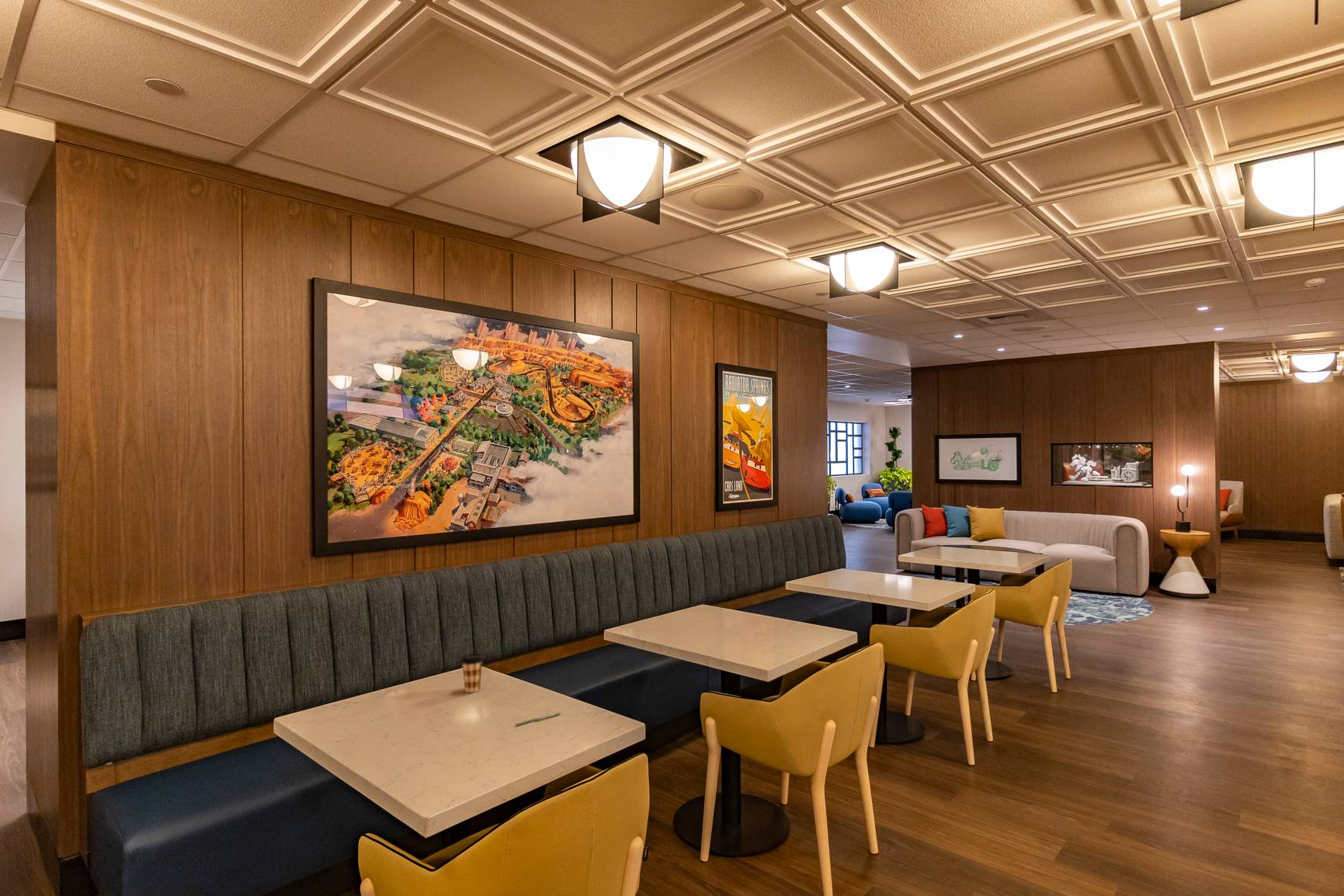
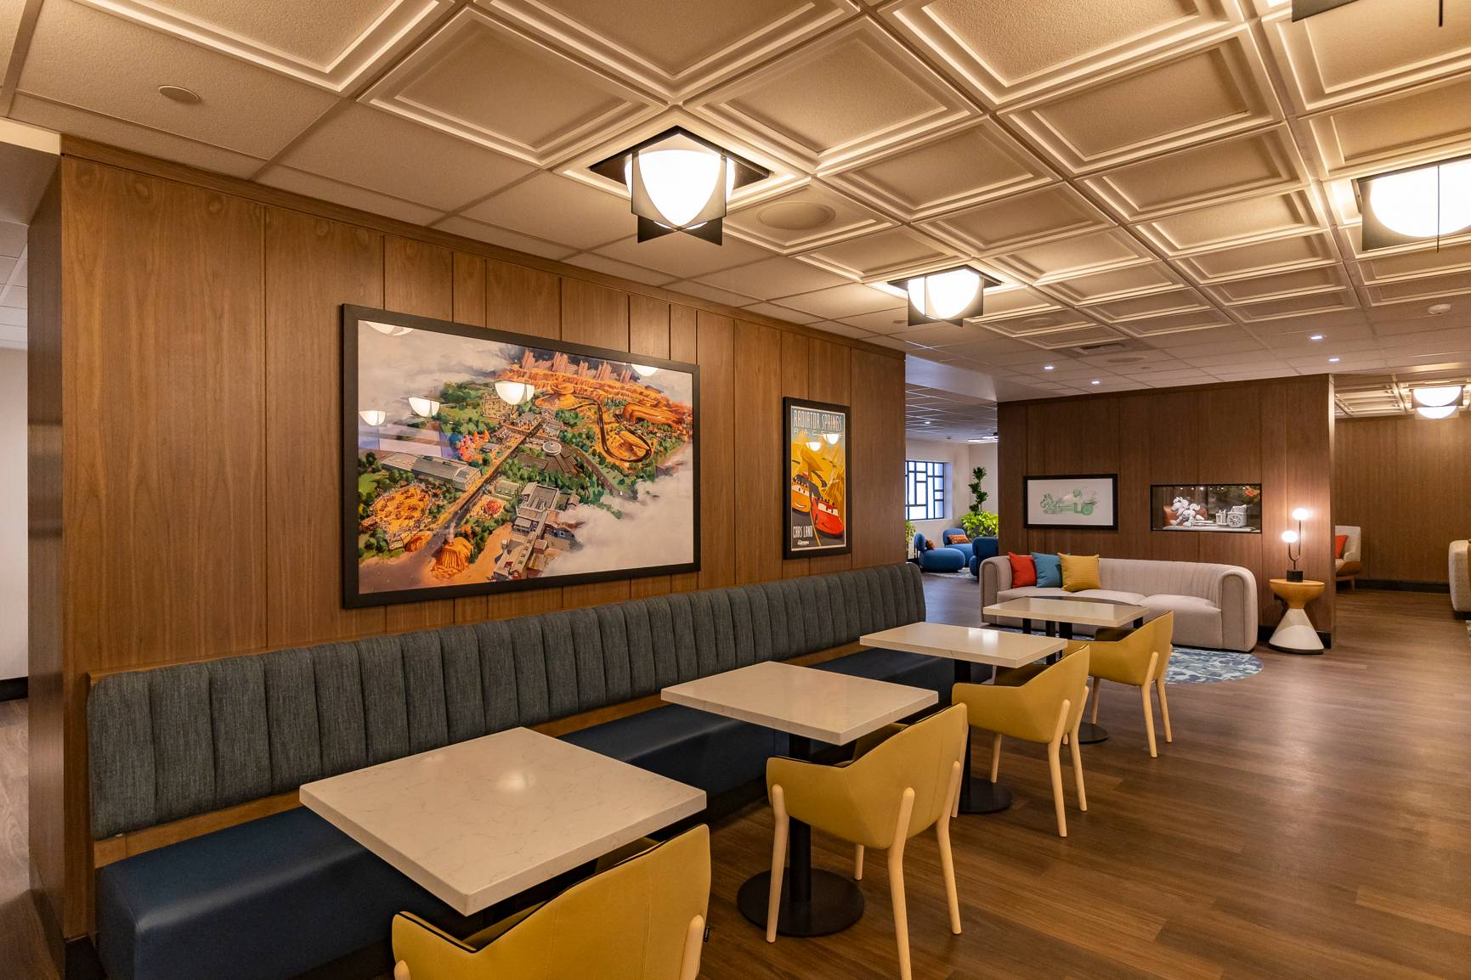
- coffee cup [460,653,484,693]
- pen [515,711,561,727]
